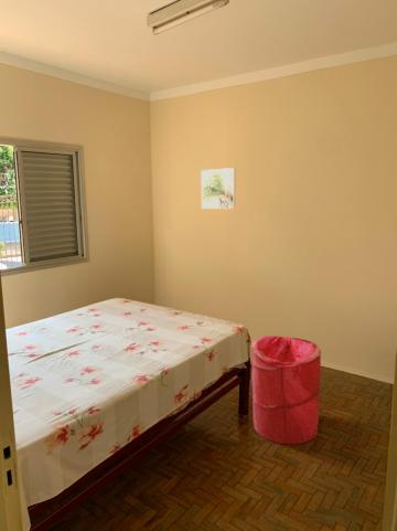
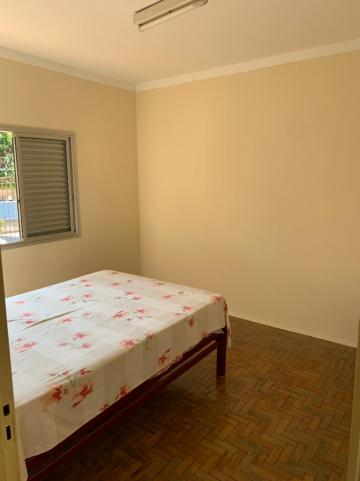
- laundry hamper [250,334,322,445]
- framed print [201,167,236,210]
